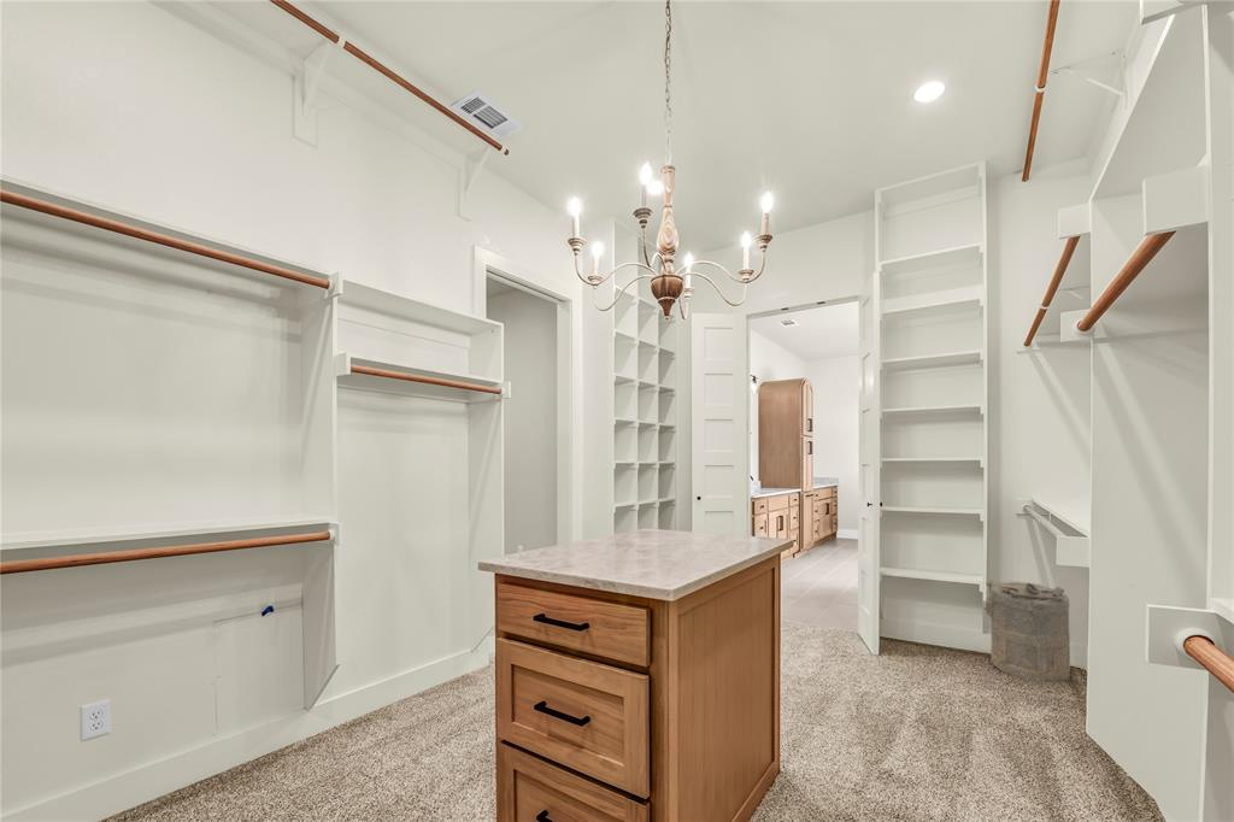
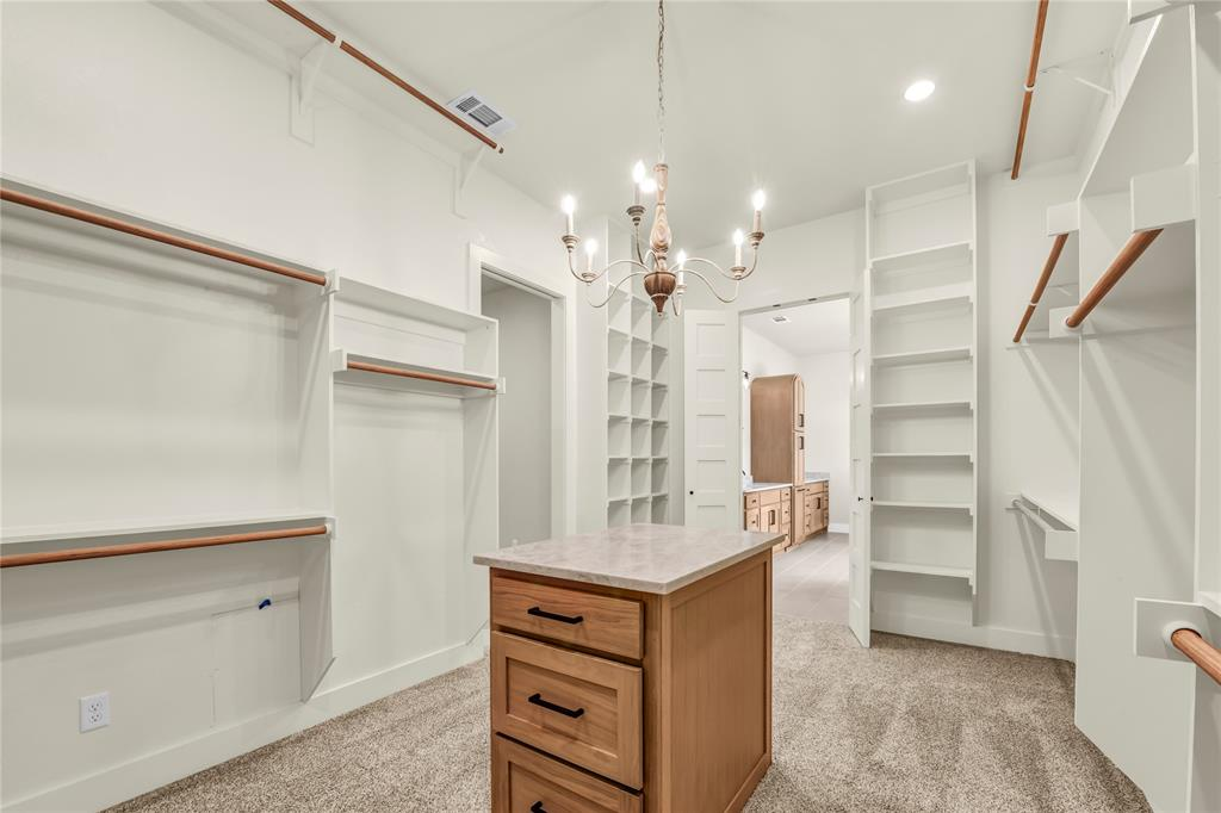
- laundry hamper [983,579,1071,682]
